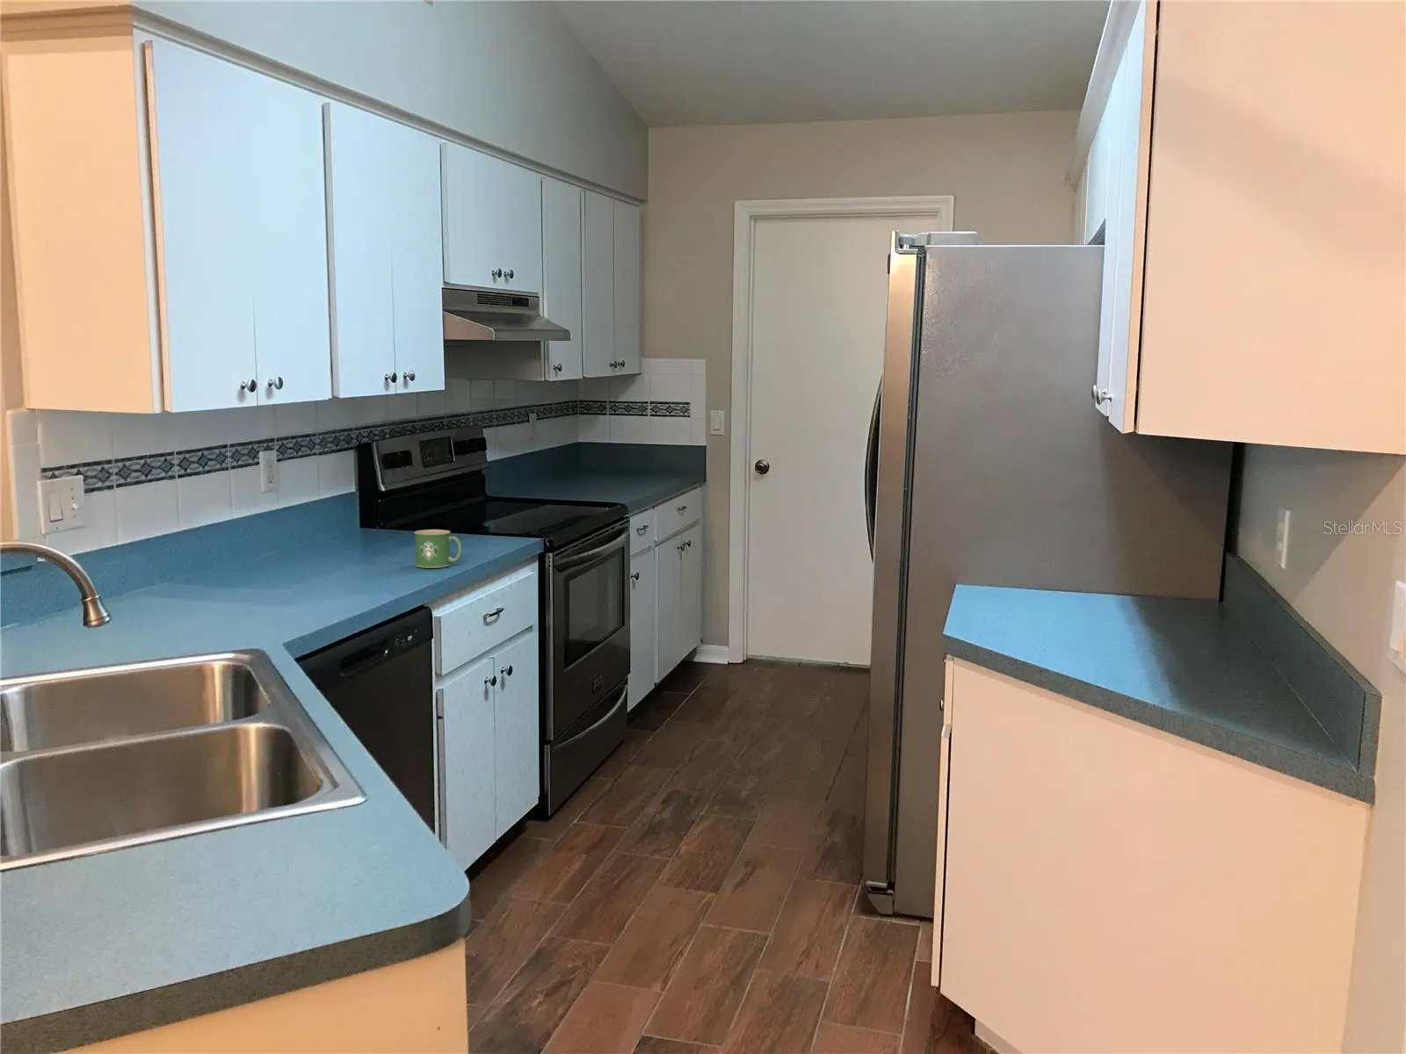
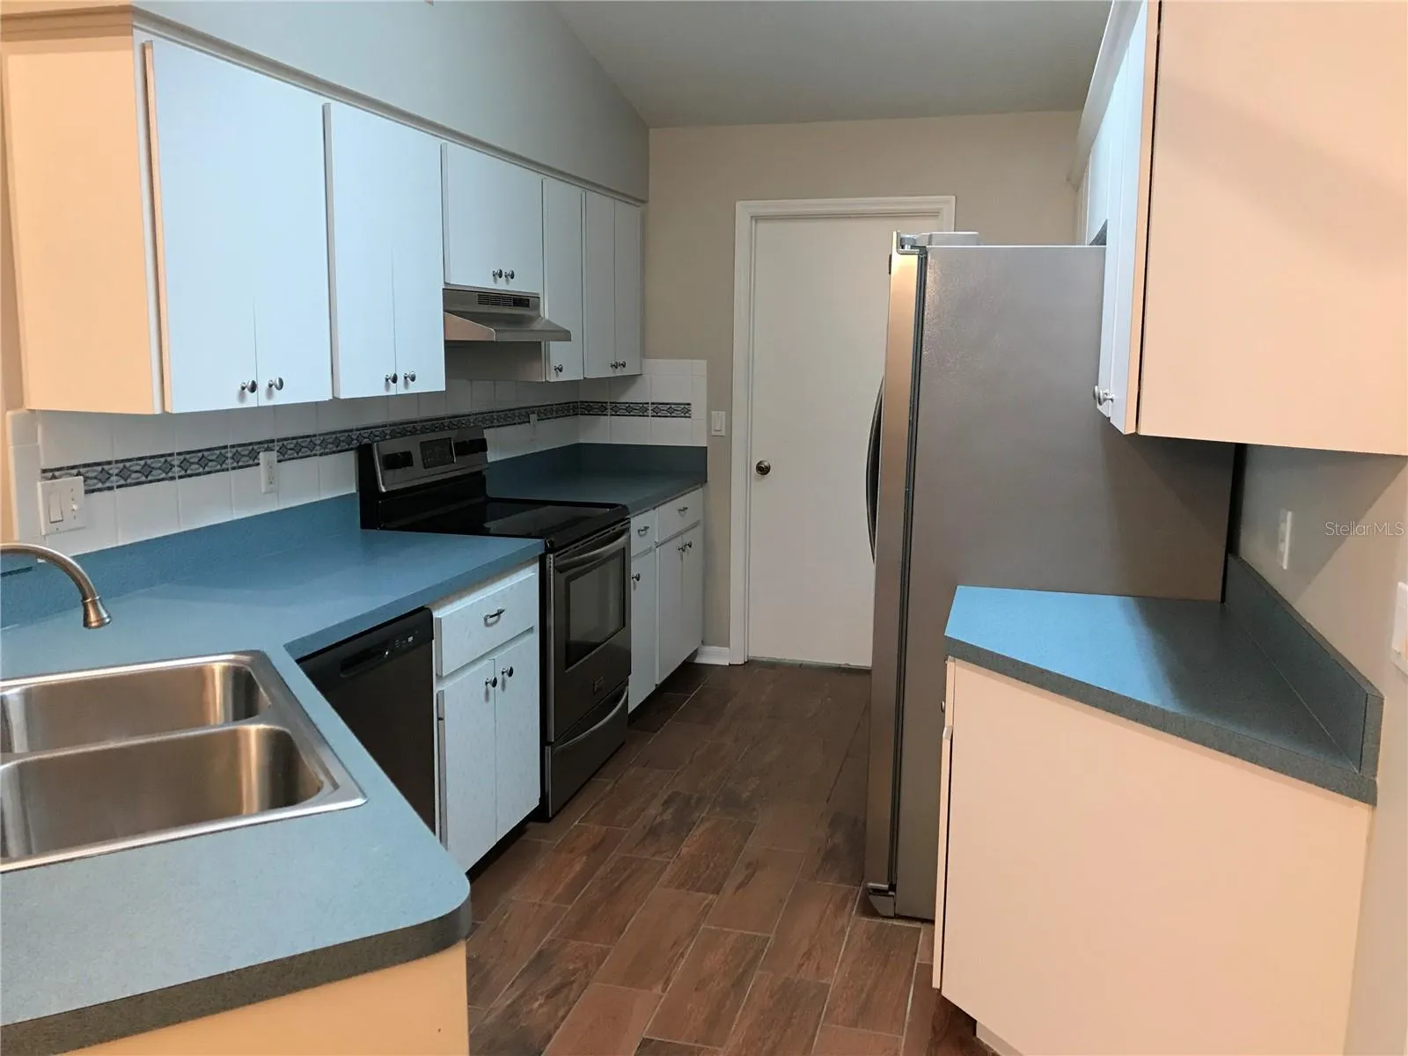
- mug [414,529,463,569]
